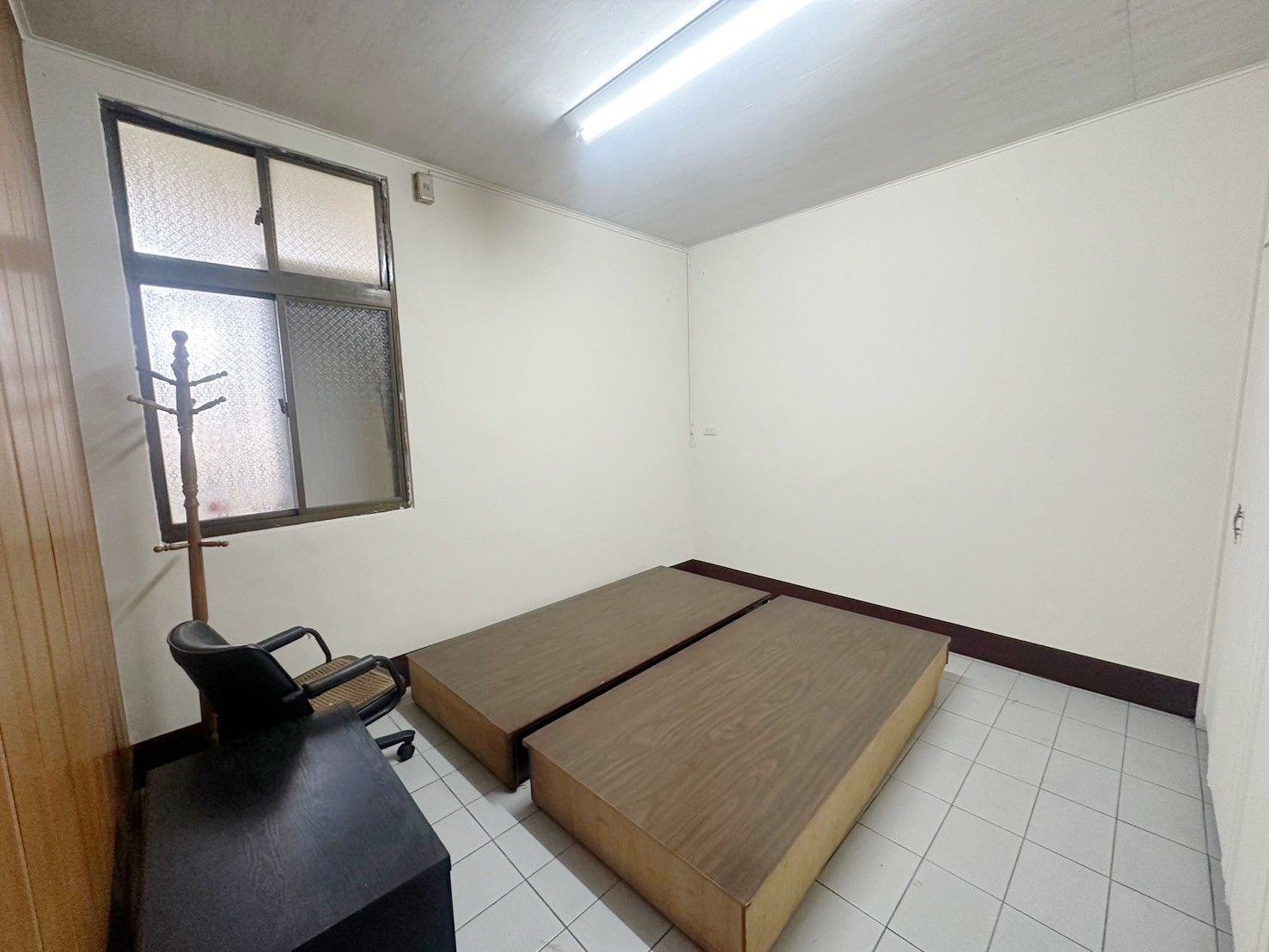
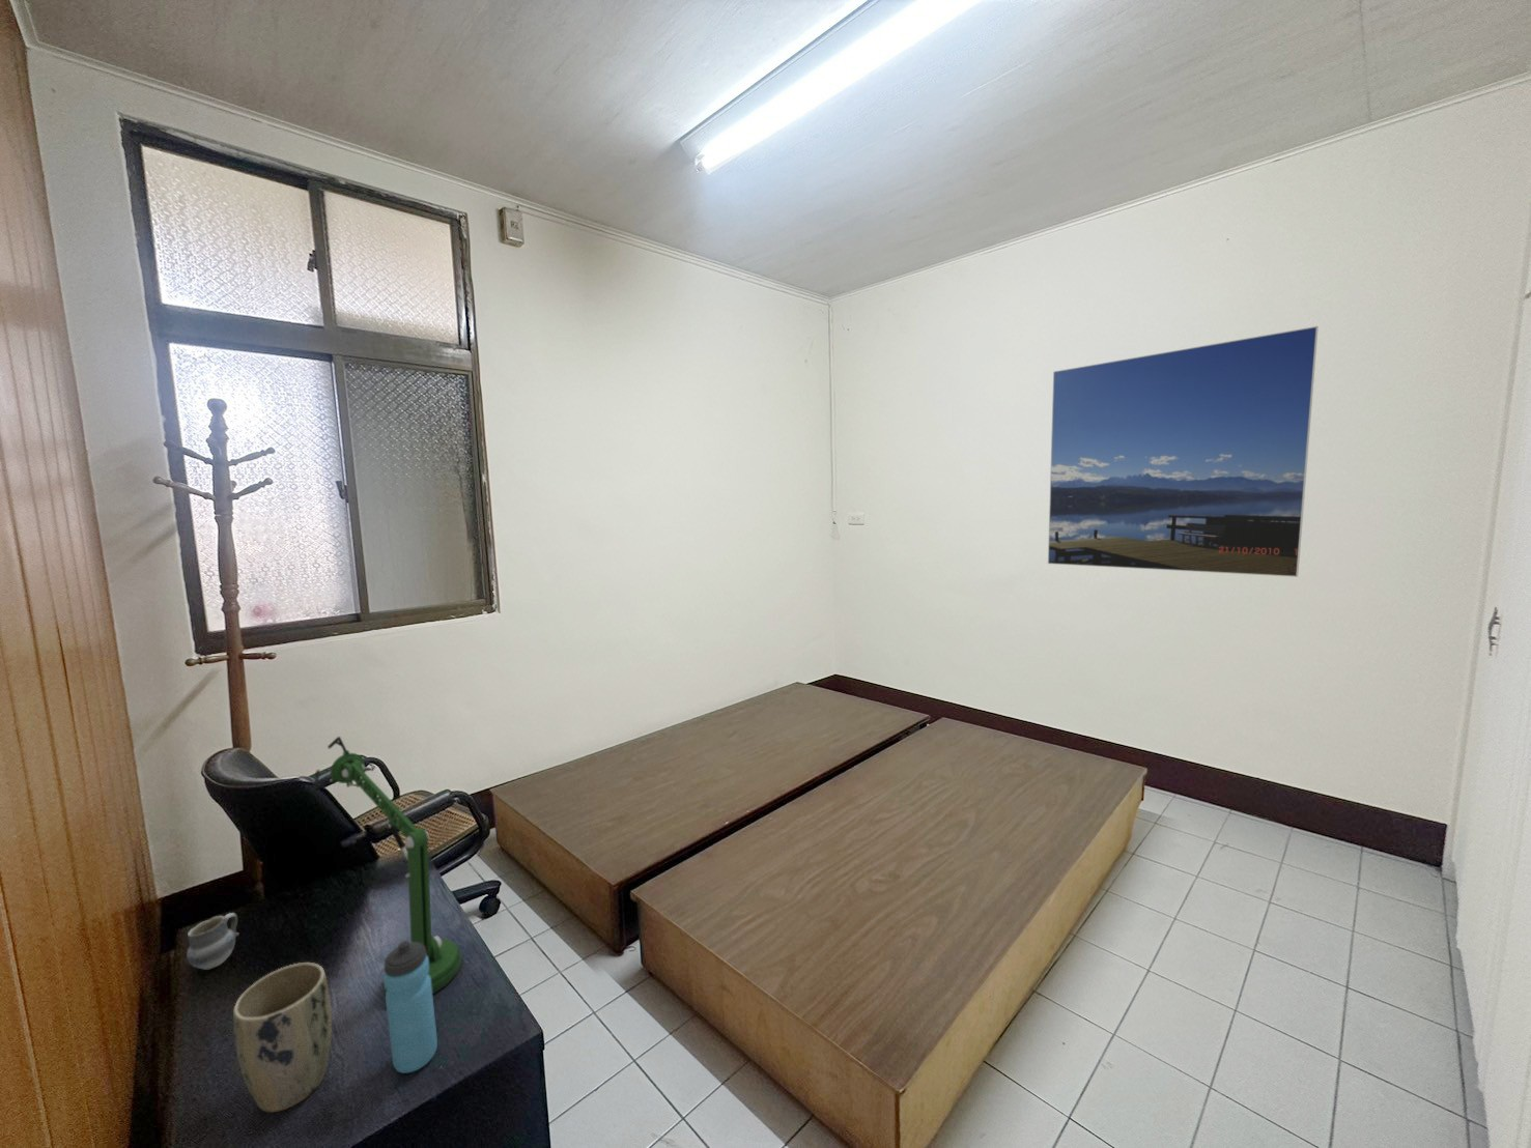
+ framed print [1047,326,1320,578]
+ cup [186,912,240,971]
+ water bottle [382,939,438,1074]
+ plant pot [232,961,333,1114]
+ desk lamp [312,736,462,995]
